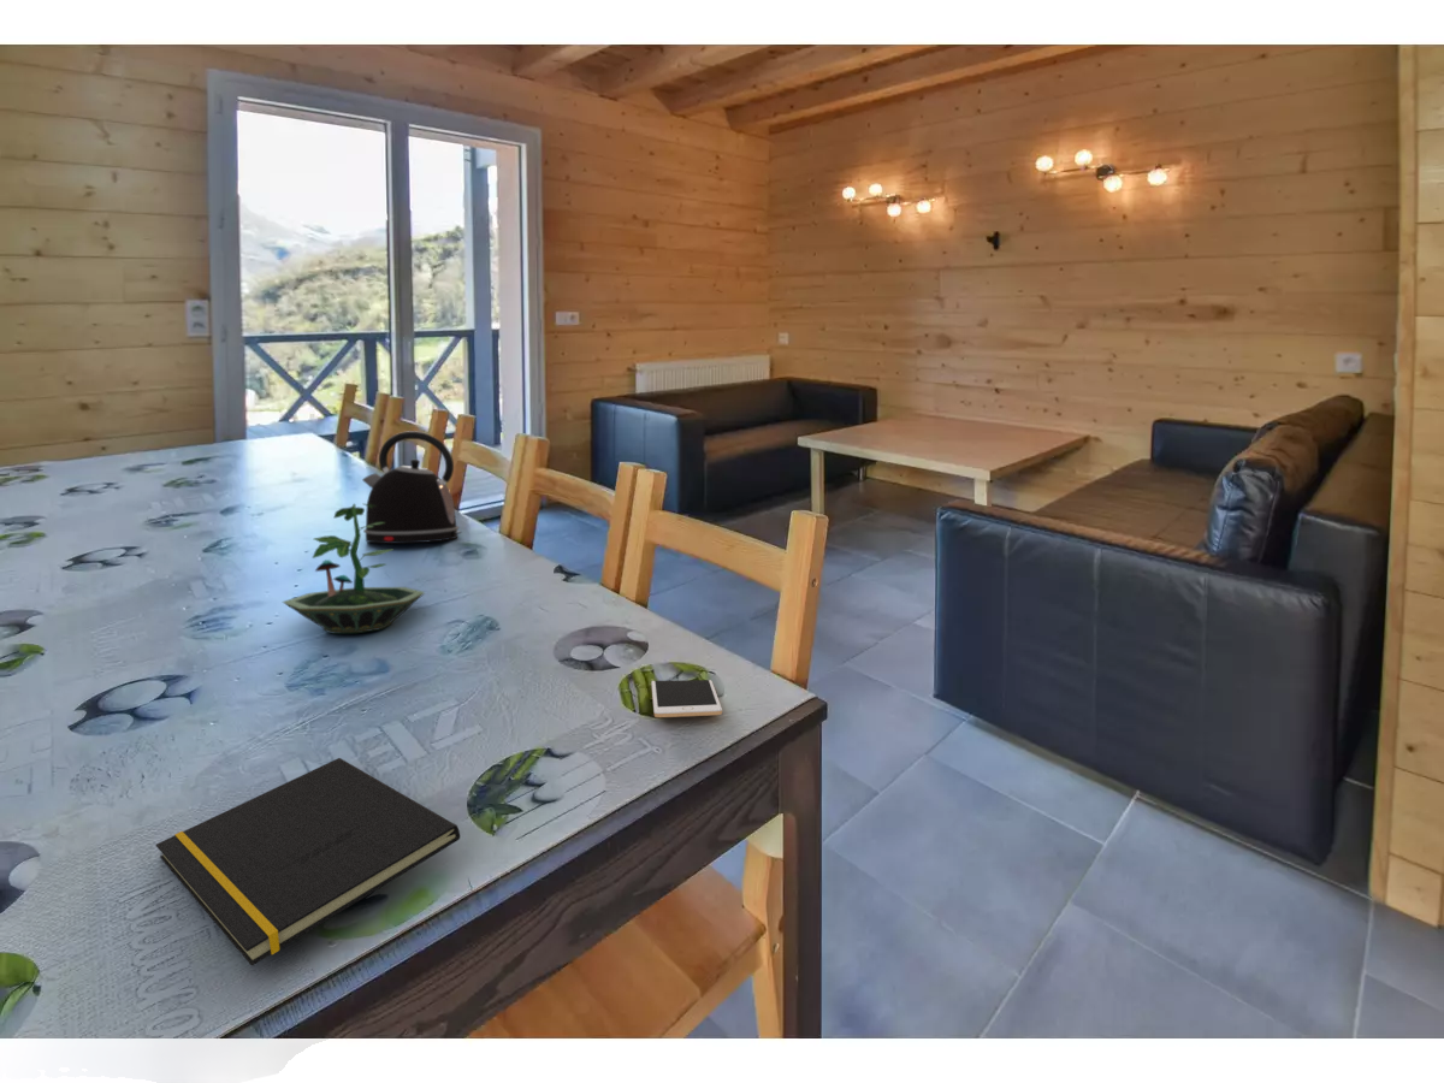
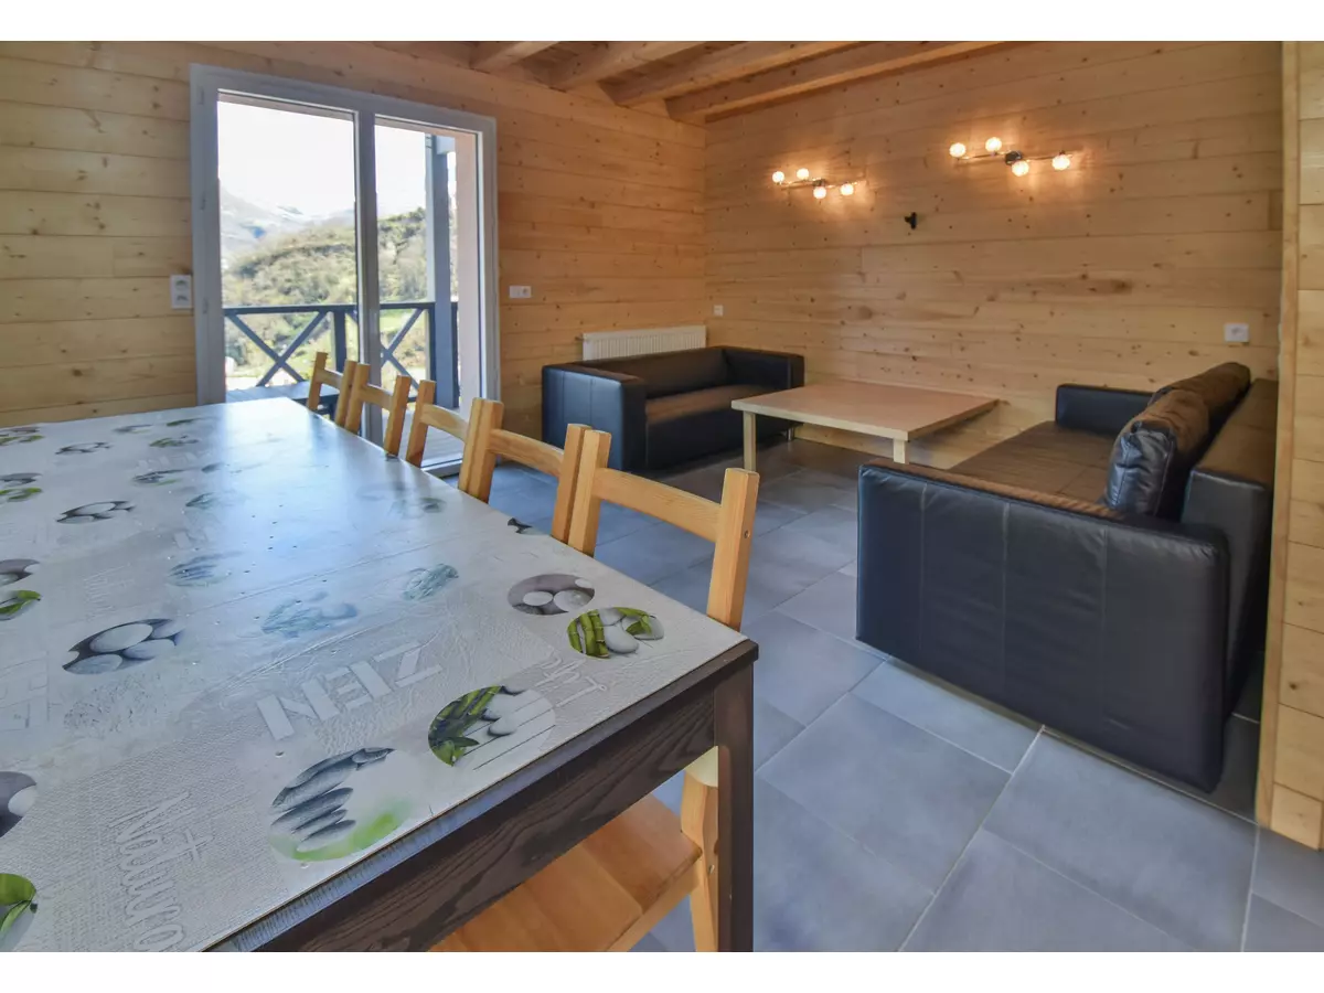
- terrarium [282,502,427,634]
- kettle [361,430,462,545]
- notepad [155,757,461,966]
- cell phone [651,679,723,718]
